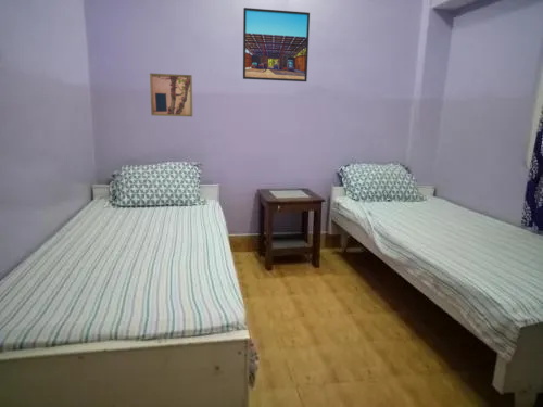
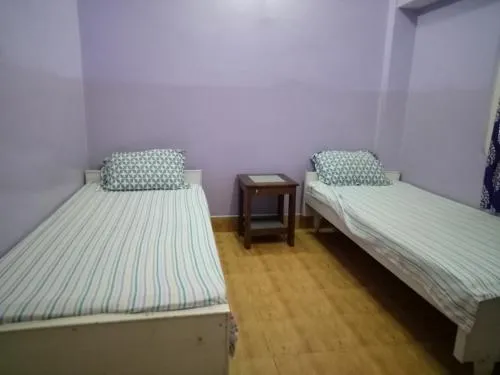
- wall art [149,73,193,117]
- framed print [242,7,311,82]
